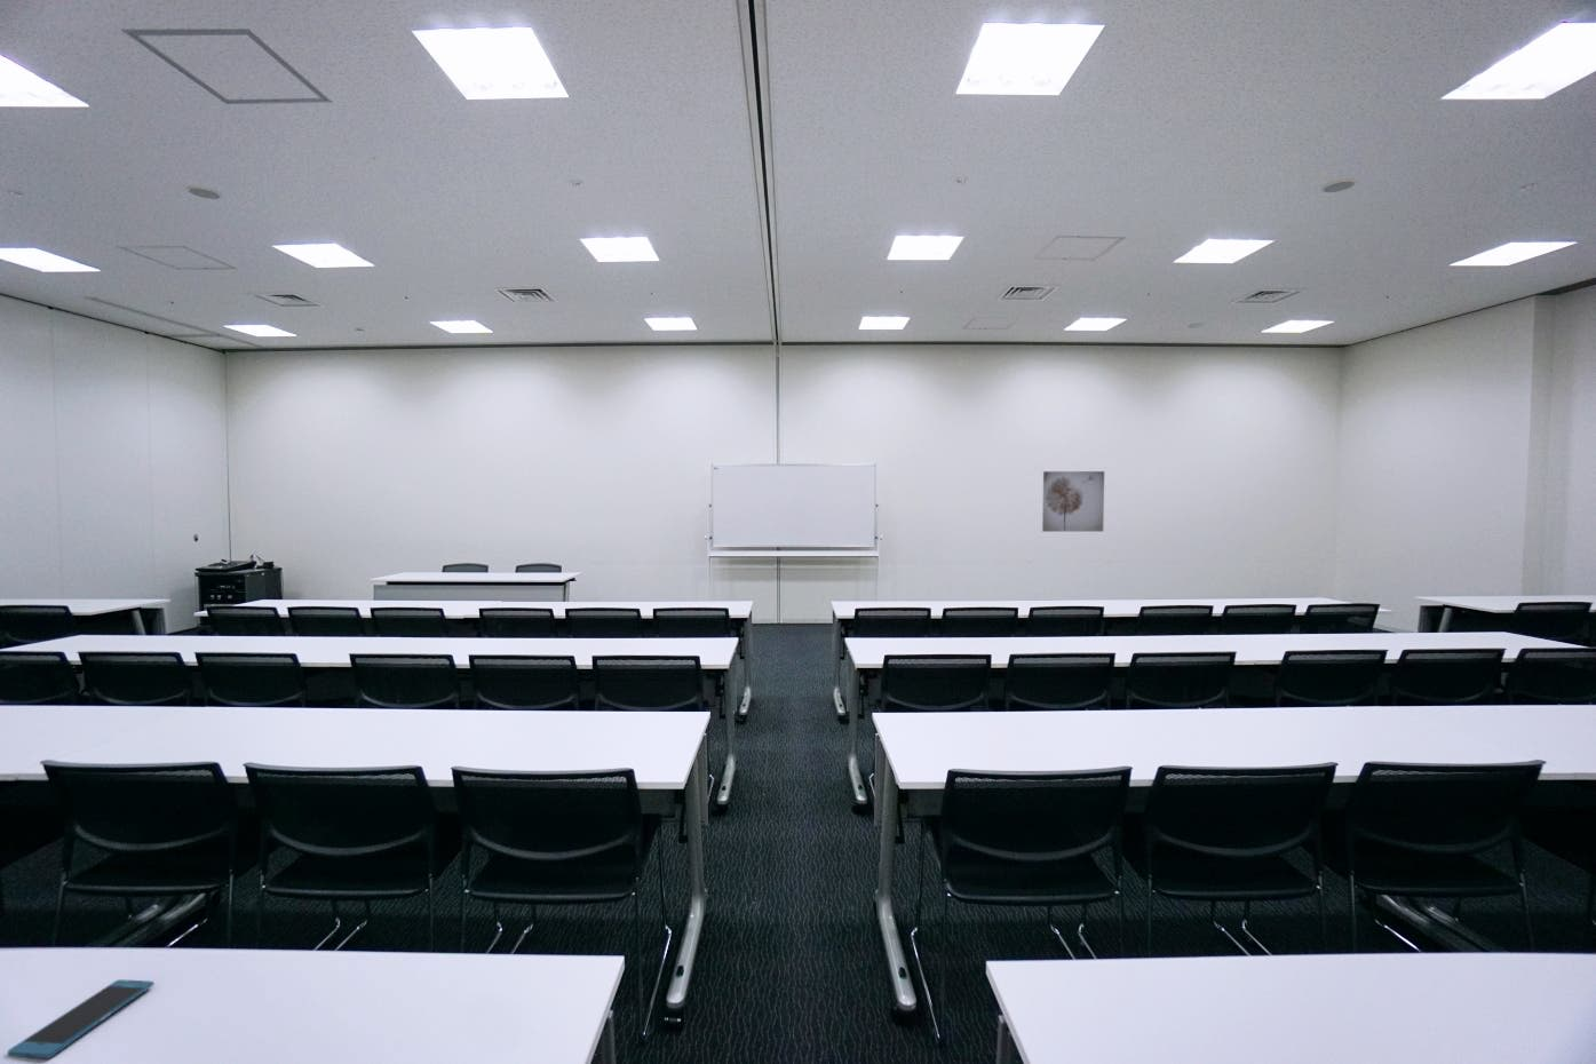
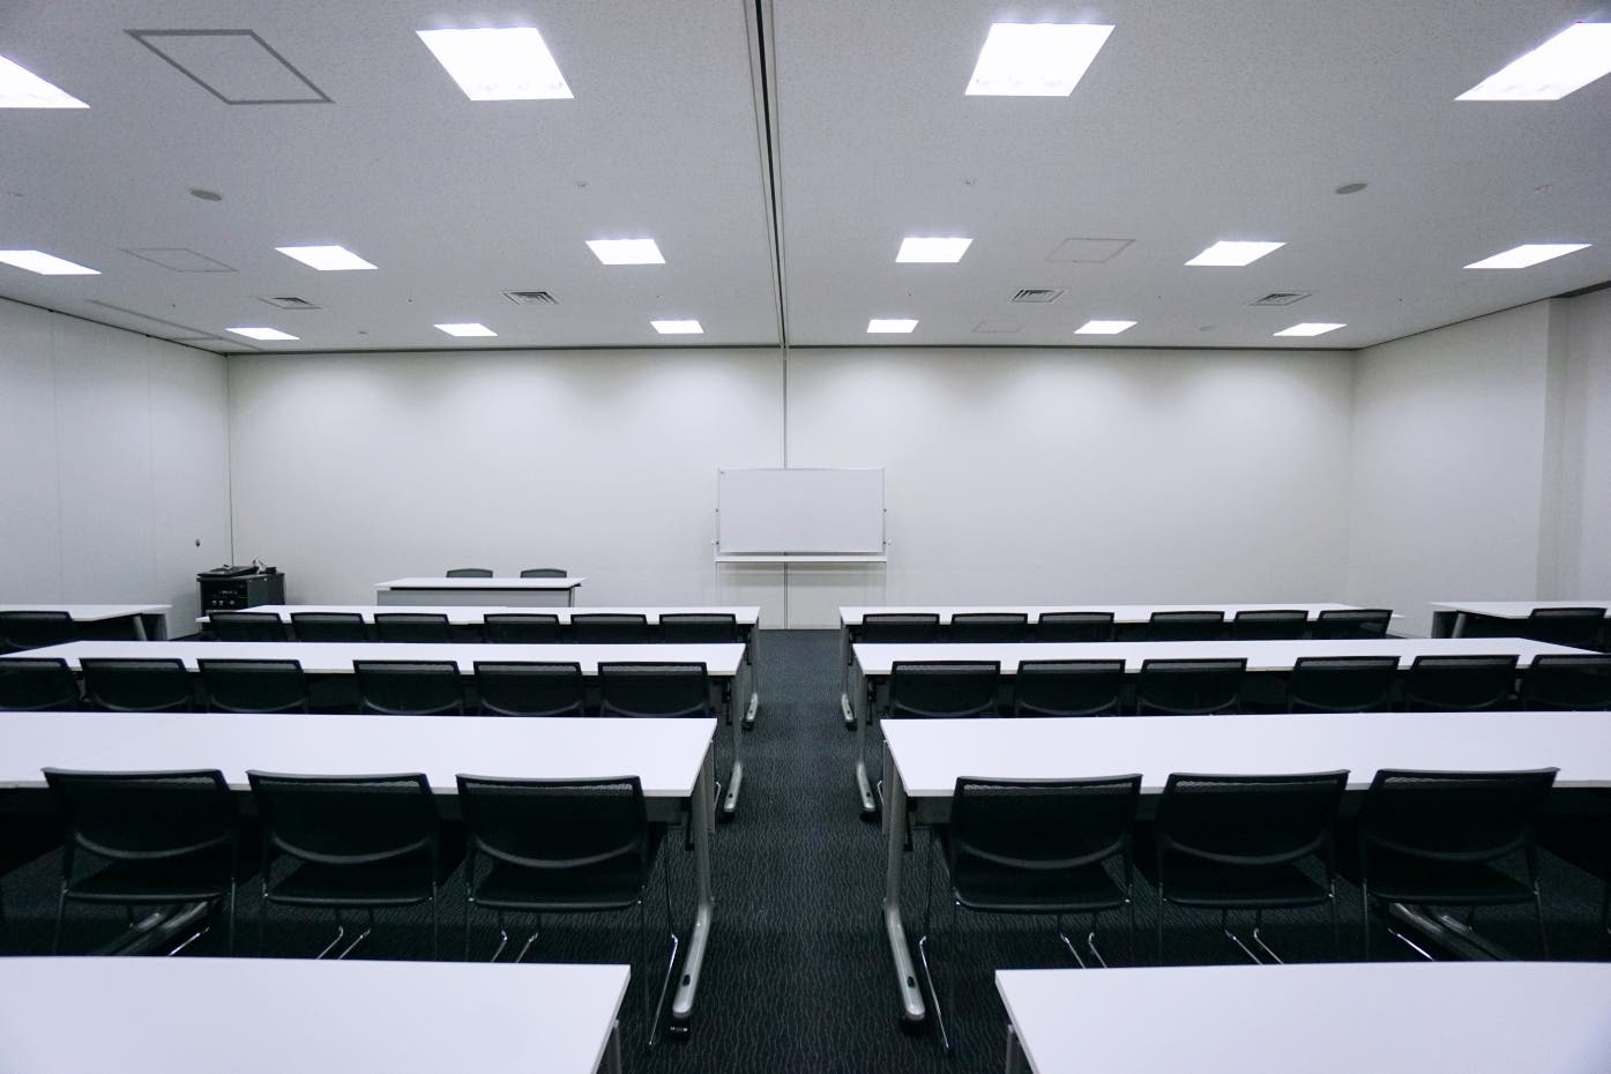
- smartphone [7,978,156,1059]
- wall art [1041,470,1106,533]
